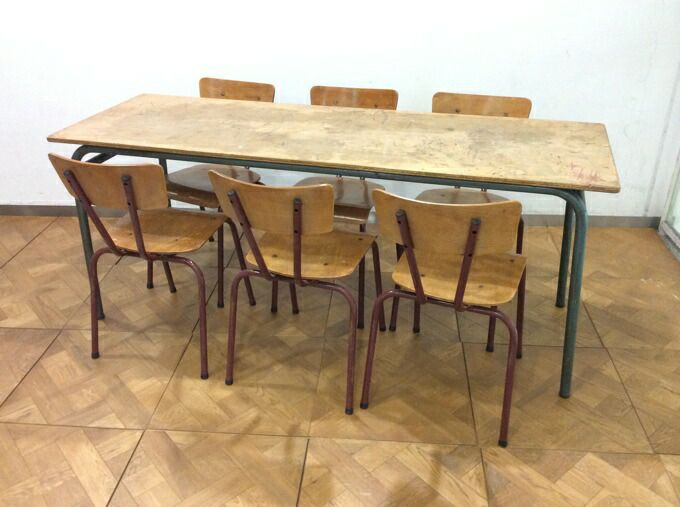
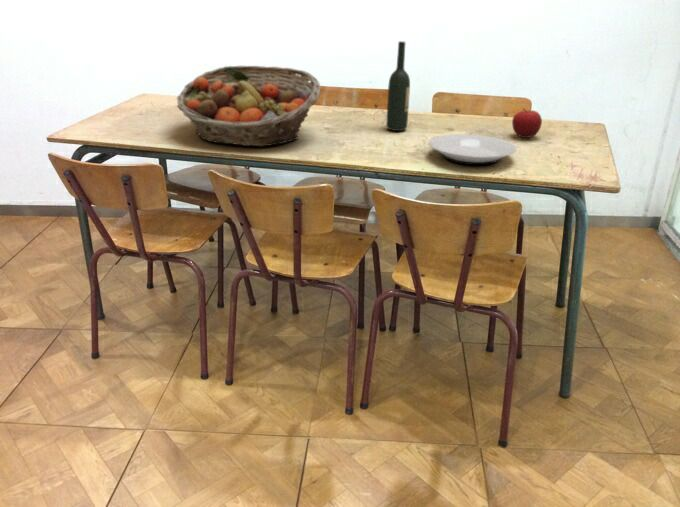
+ fruit [511,108,543,139]
+ fruit basket [176,65,321,147]
+ plate [428,133,518,166]
+ wine bottle [385,40,411,132]
